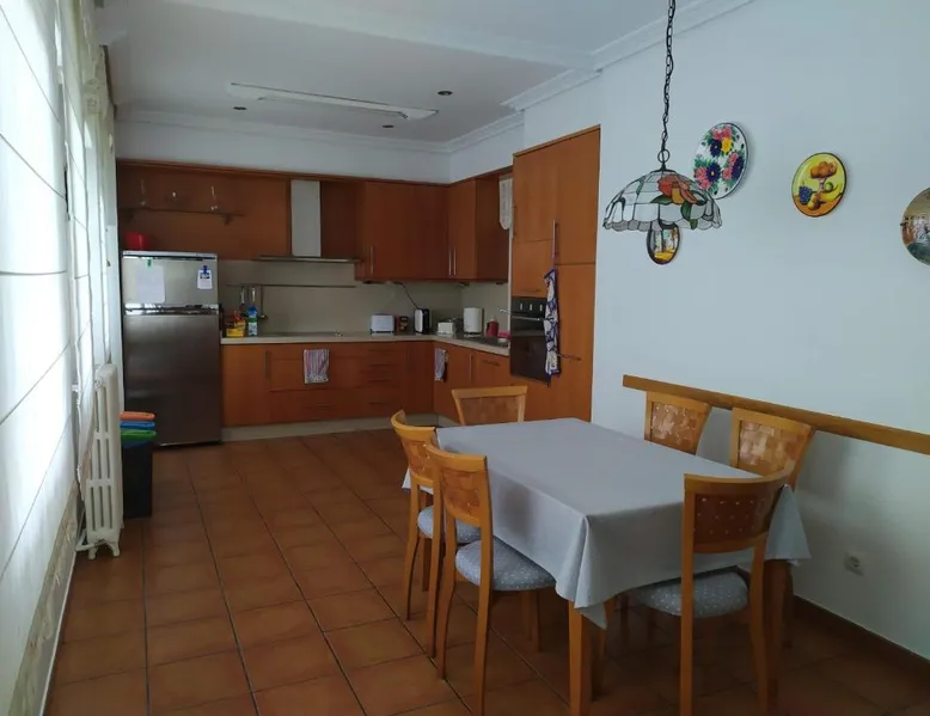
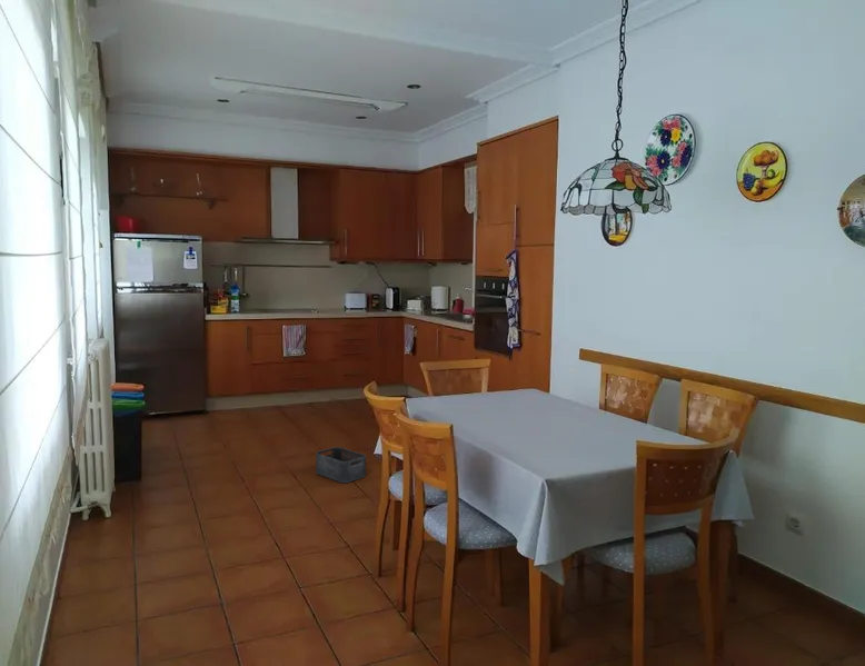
+ storage bin [315,446,367,484]
